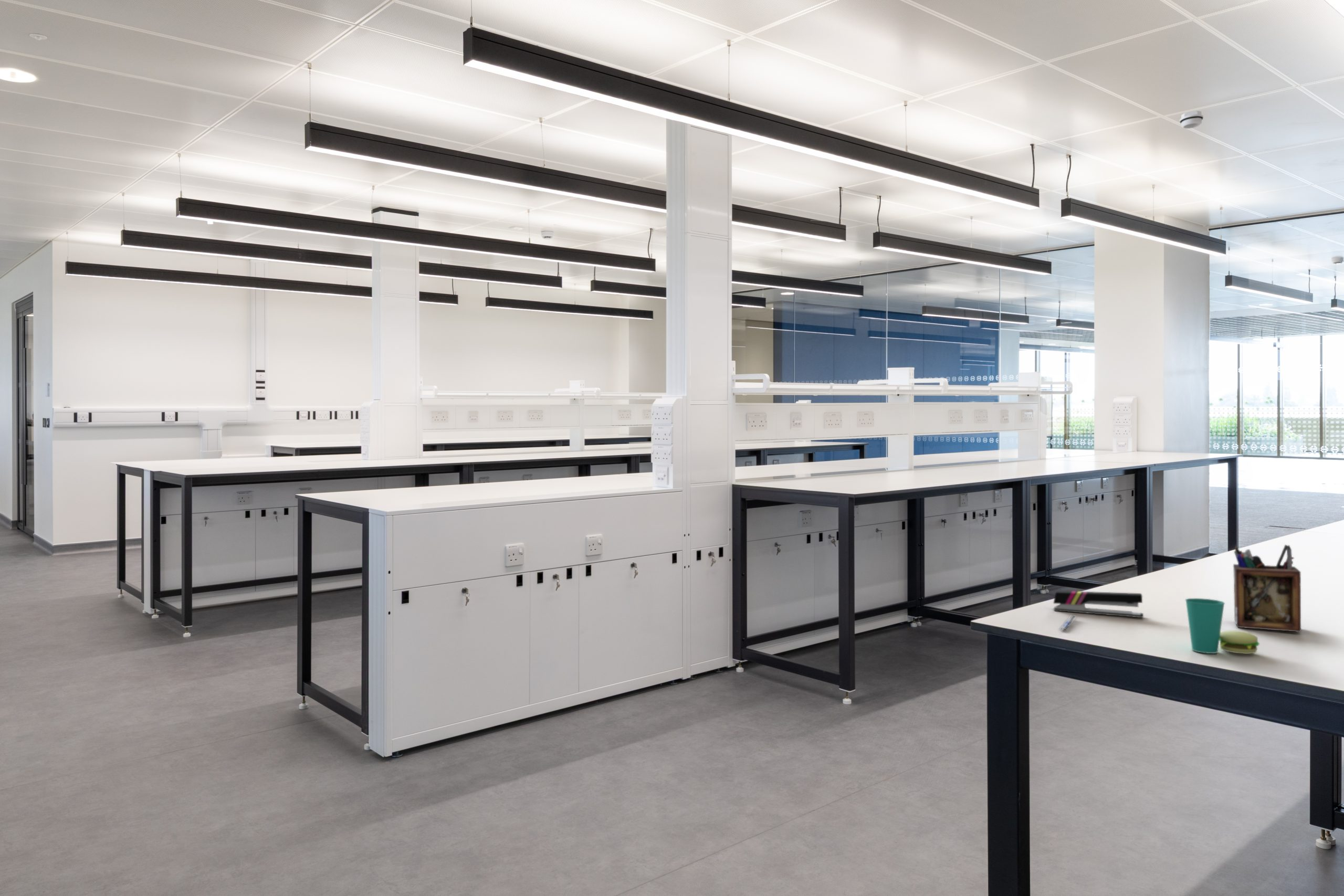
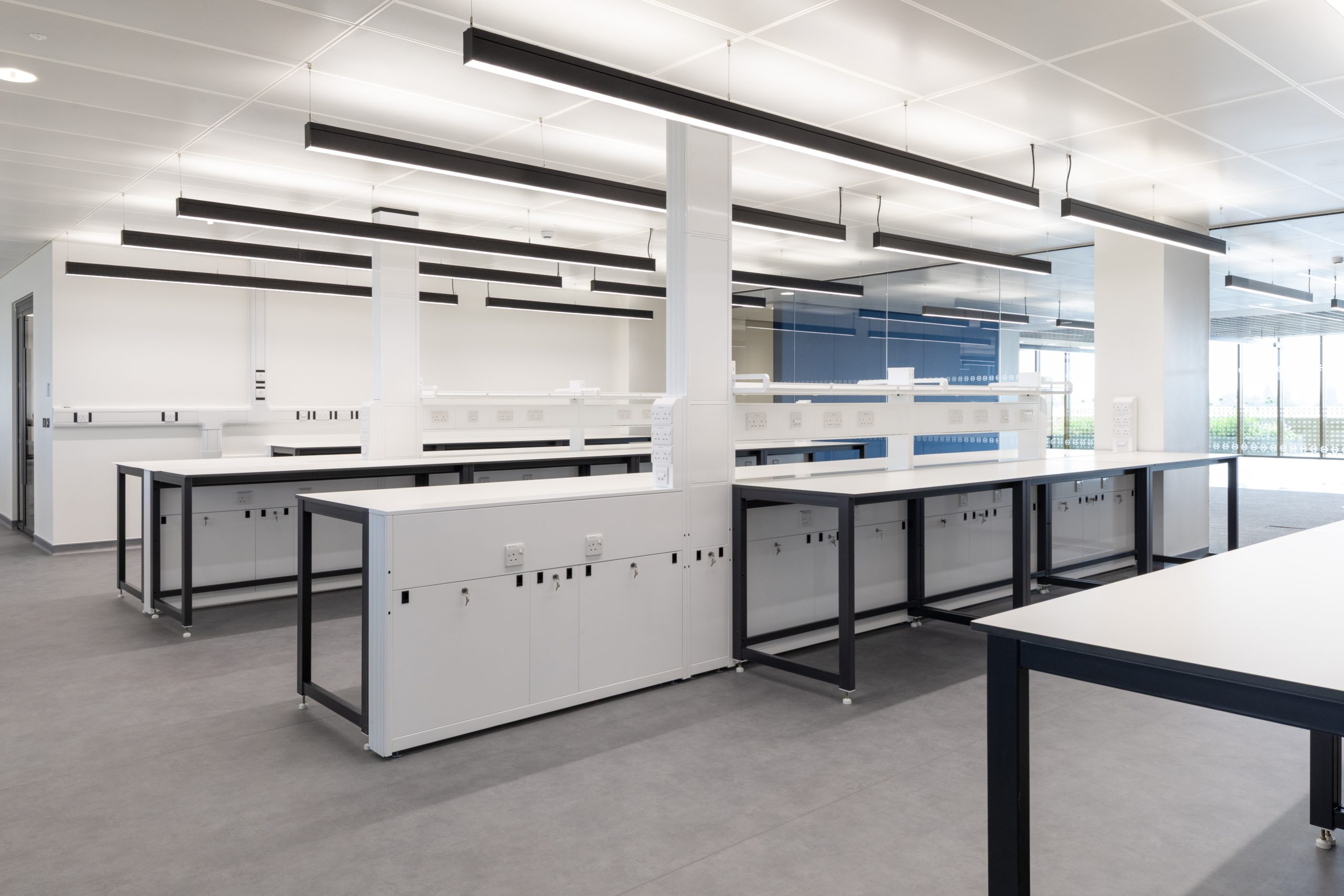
- desk organizer [1233,544,1301,633]
- stapler [1053,590,1144,618]
- cup [1184,598,1260,655]
- pen [1058,614,1078,631]
- smoke detector [1179,110,1204,129]
